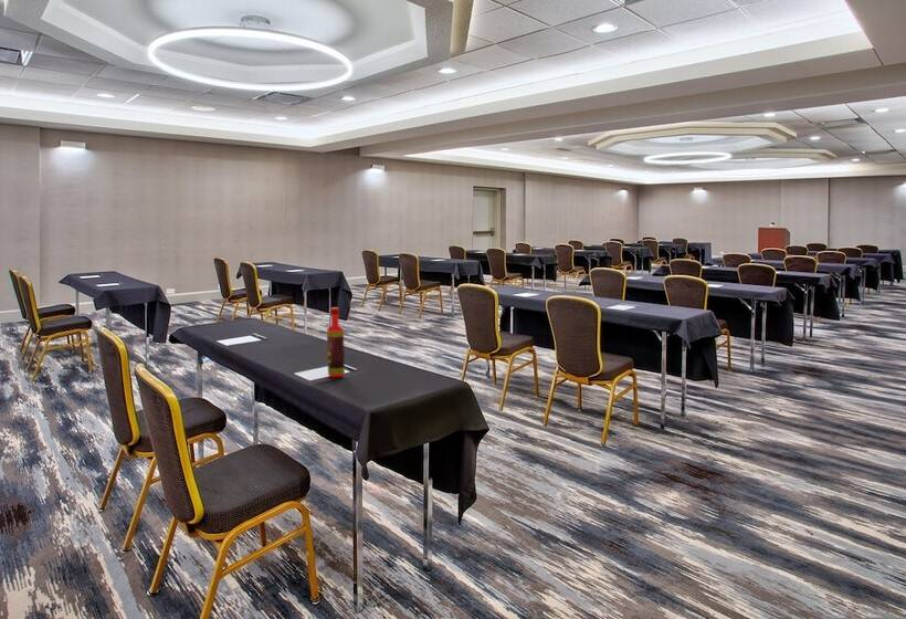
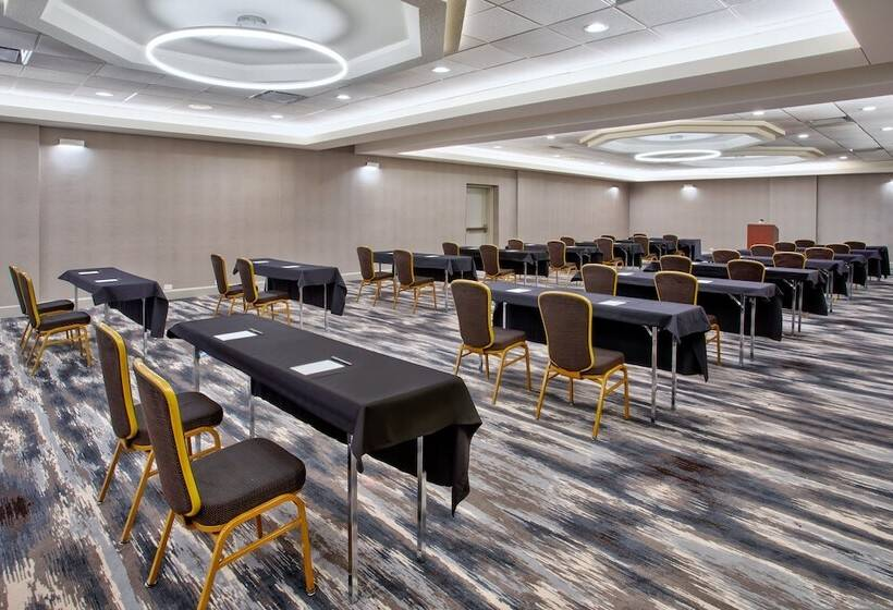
- bottle [326,306,346,378]
